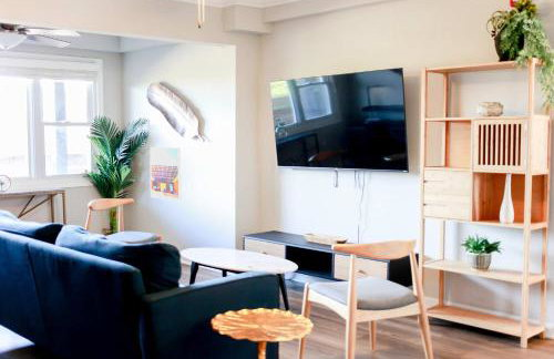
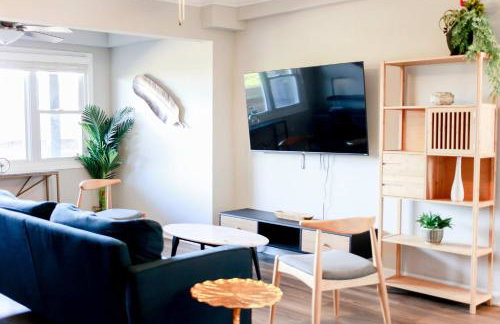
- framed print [148,146,183,202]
